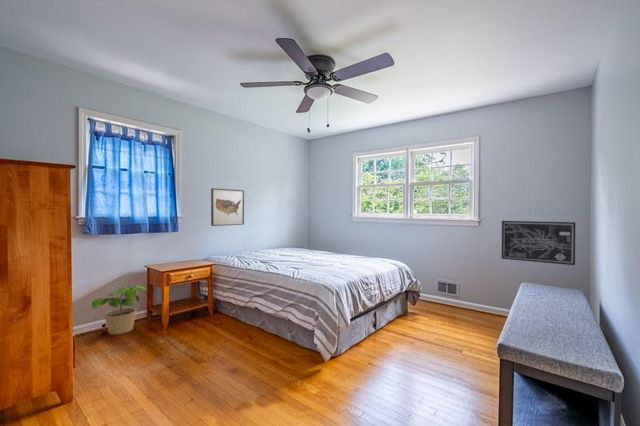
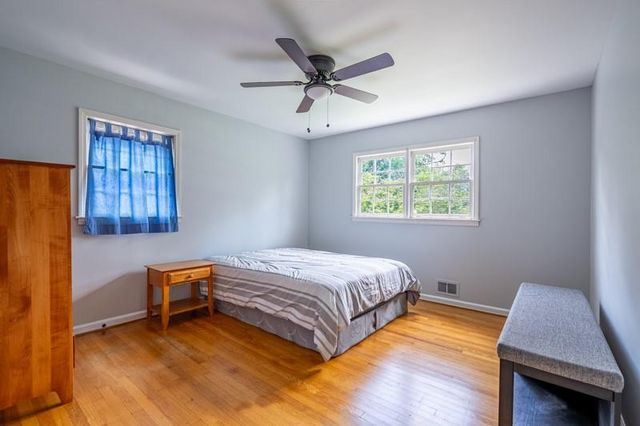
- wall art [501,220,576,266]
- potted plant [91,285,149,336]
- wall art [210,187,245,227]
